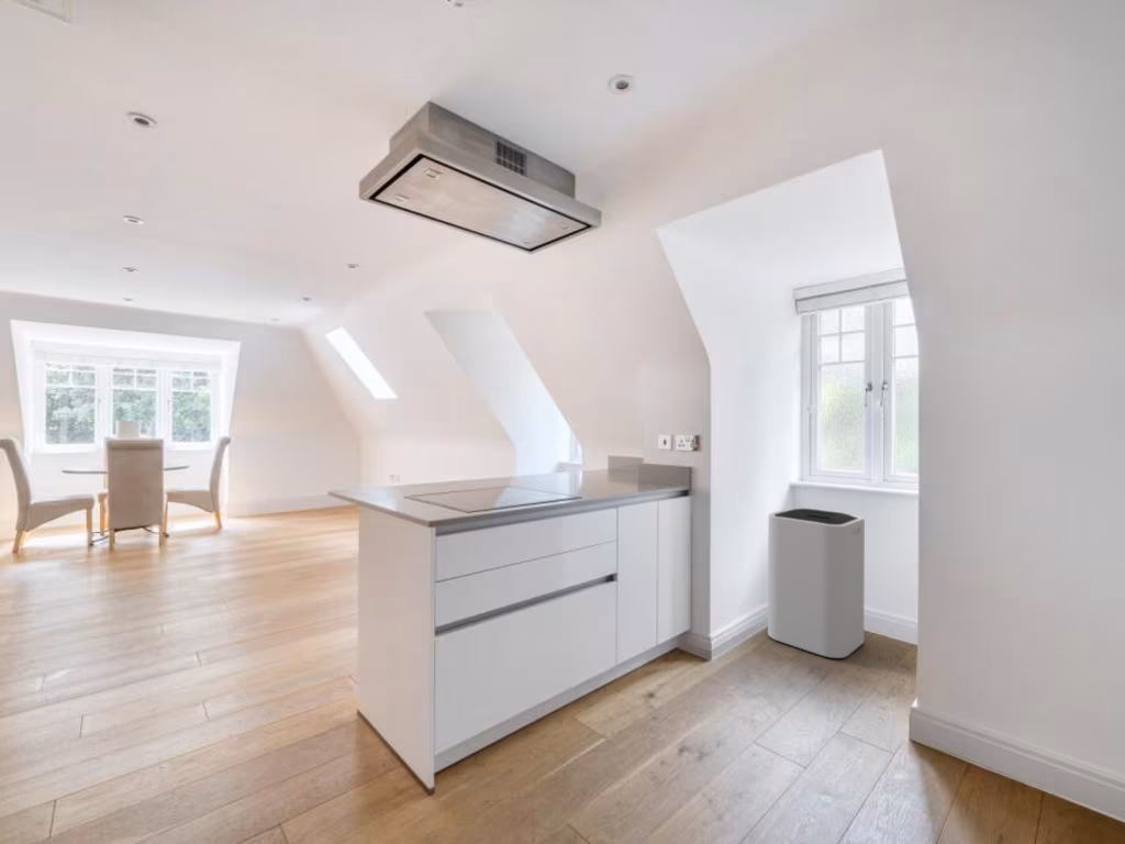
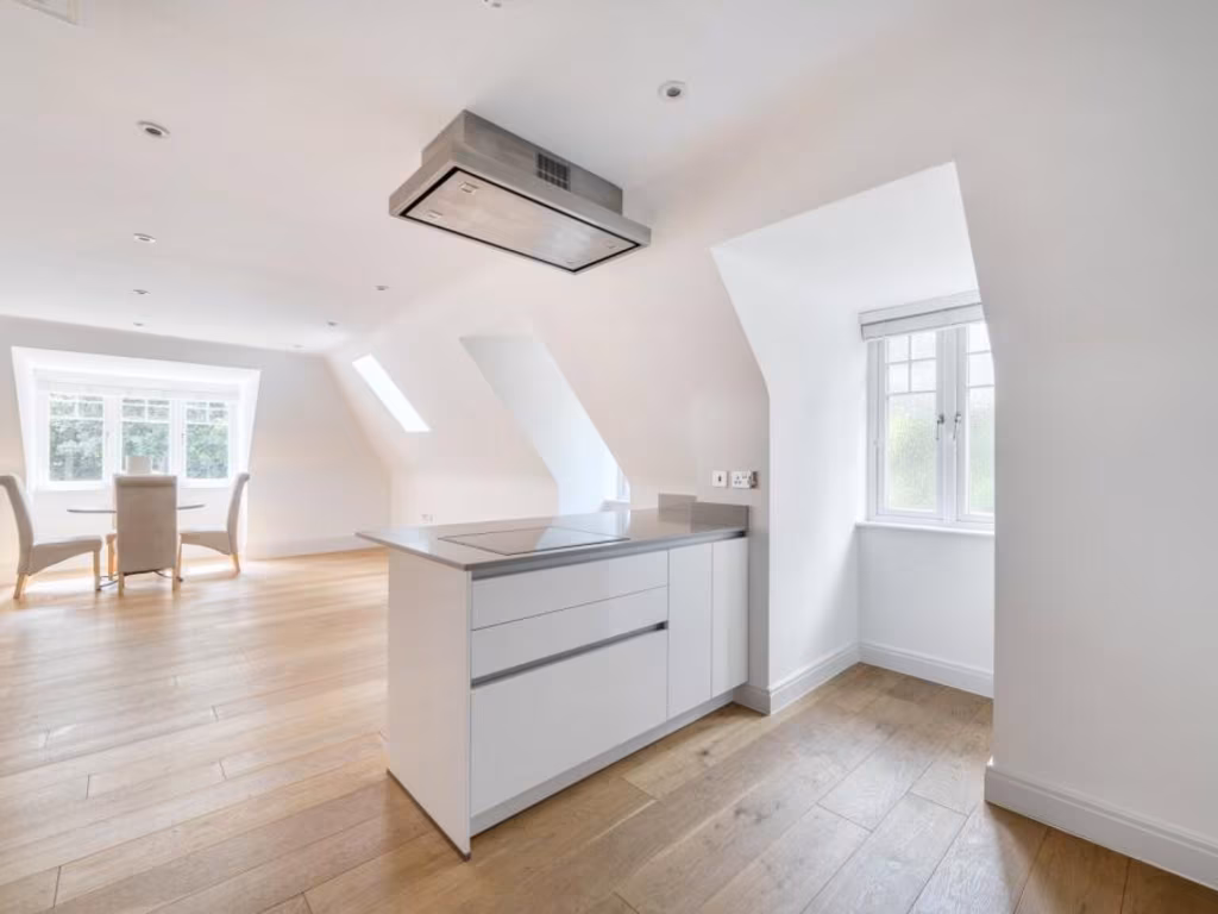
- trash can [767,507,866,659]
